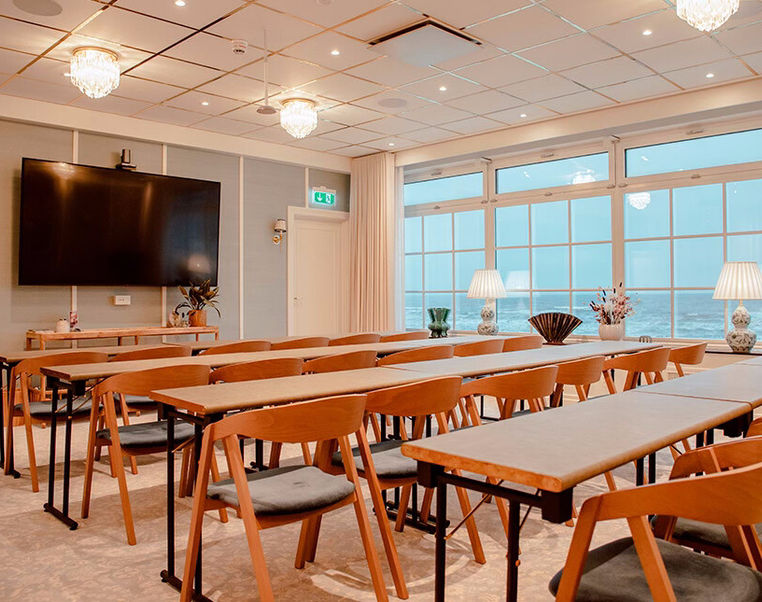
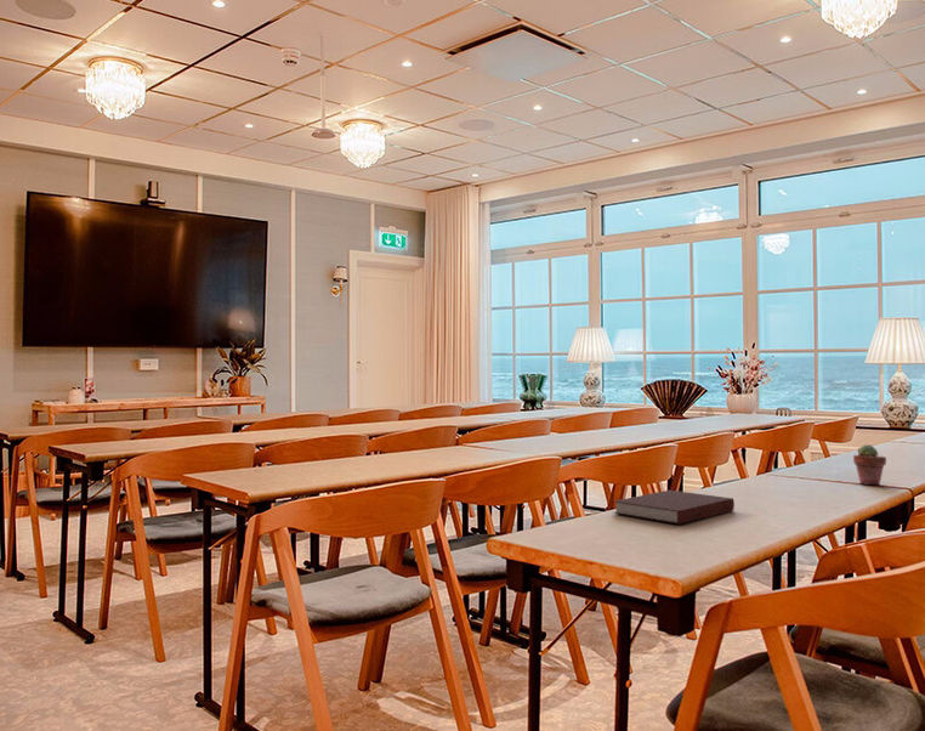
+ notebook [613,489,736,526]
+ potted succulent [852,443,887,486]
